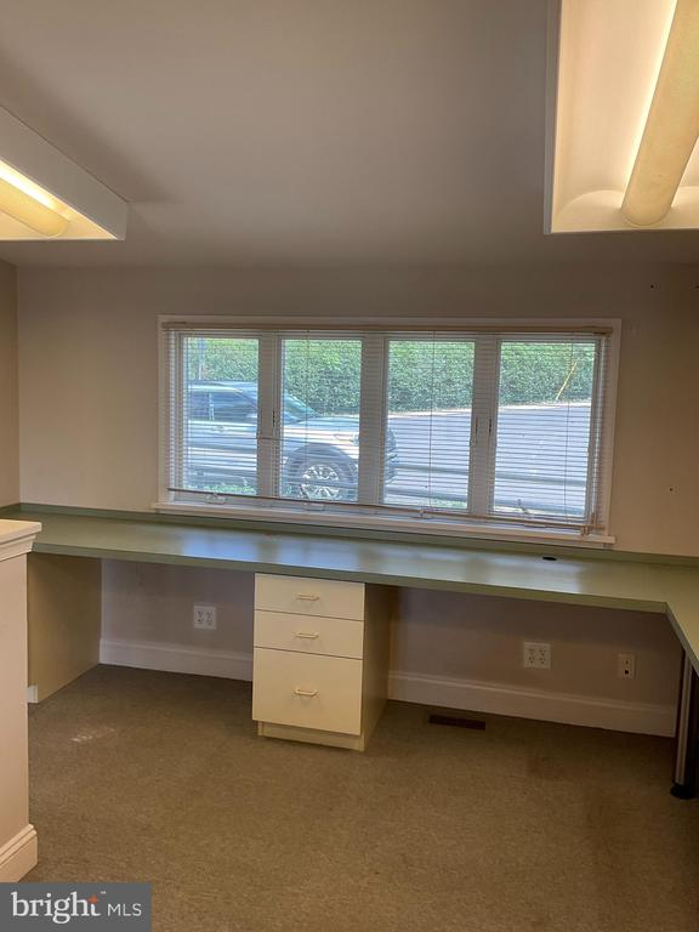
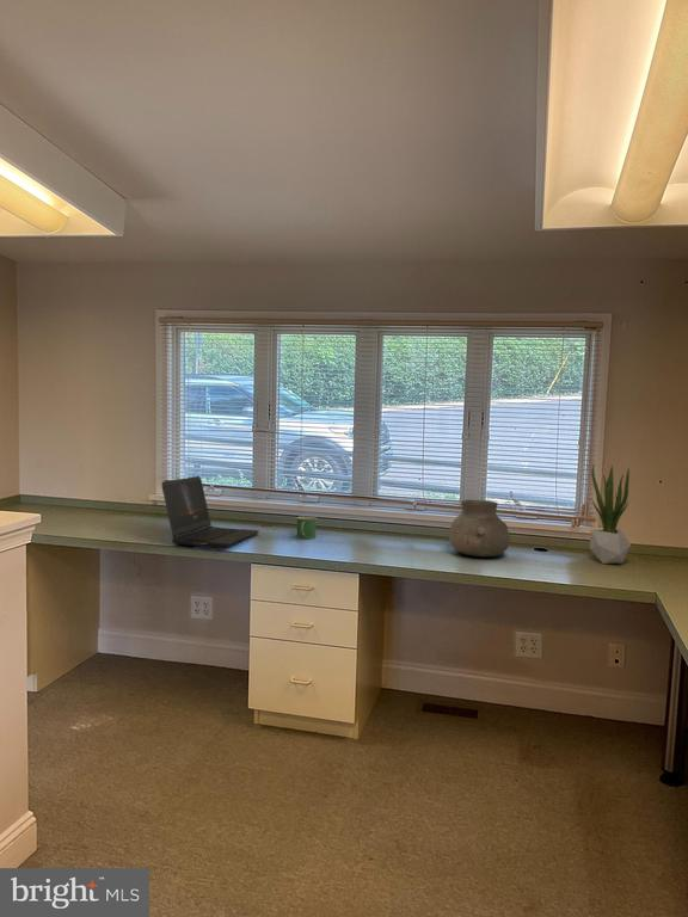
+ potted plant [589,462,632,565]
+ mug [295,516,318,540]
+ laptop computer [161,475,260,549]
+ vase [448,499,511,558]
